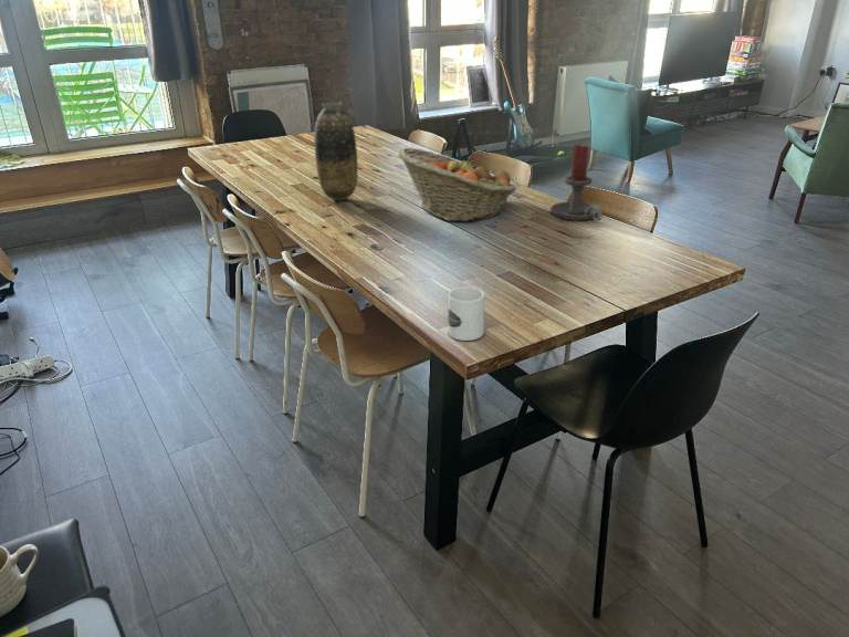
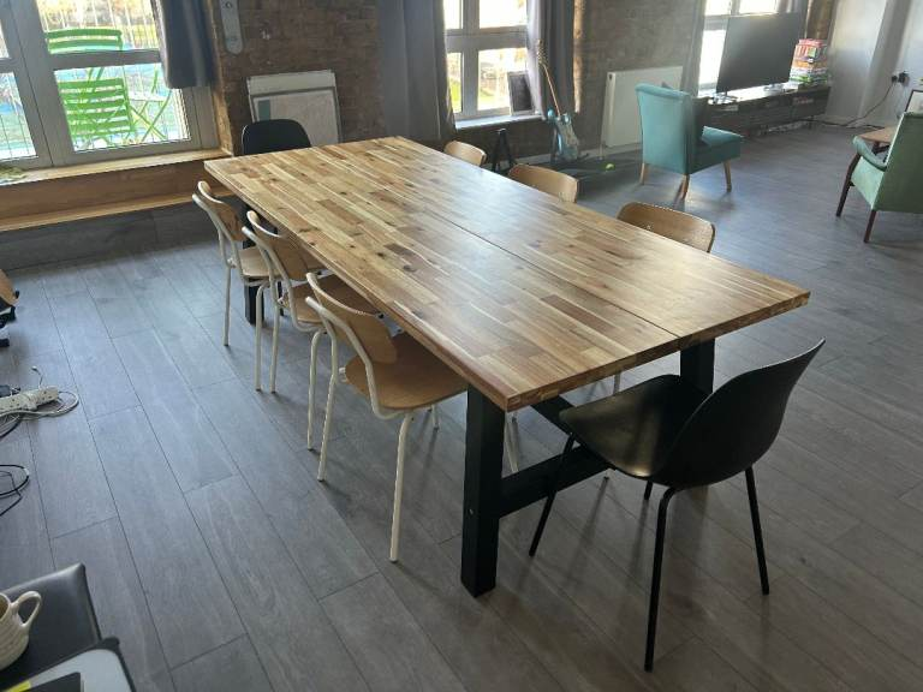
- candle holder [549,143,604,221]
- vase [313,101,359,201]
- mug [447,286,485,342]
- fruit basket [397,147,517,222]
